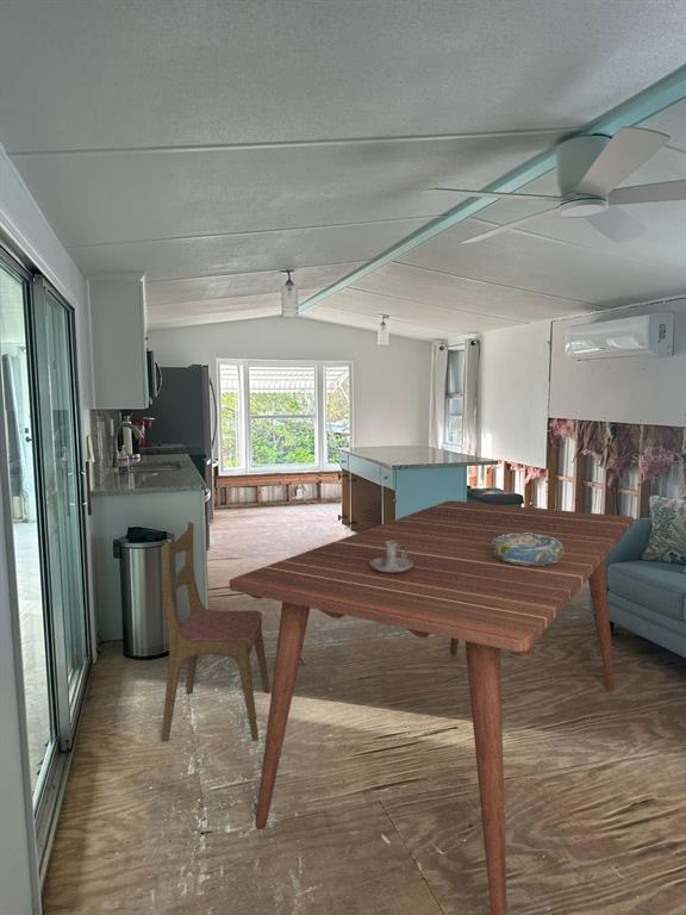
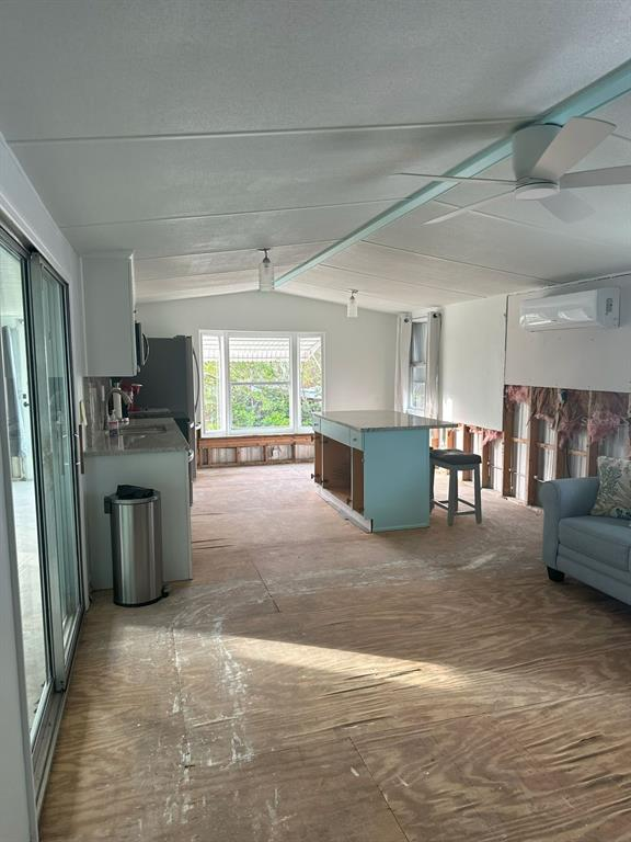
- dining table [229,499,635,915]
- dining chair [161,521,270,742]
- candle holder [369,541,413,573]
- decorative bowl [492,533,563,566]
